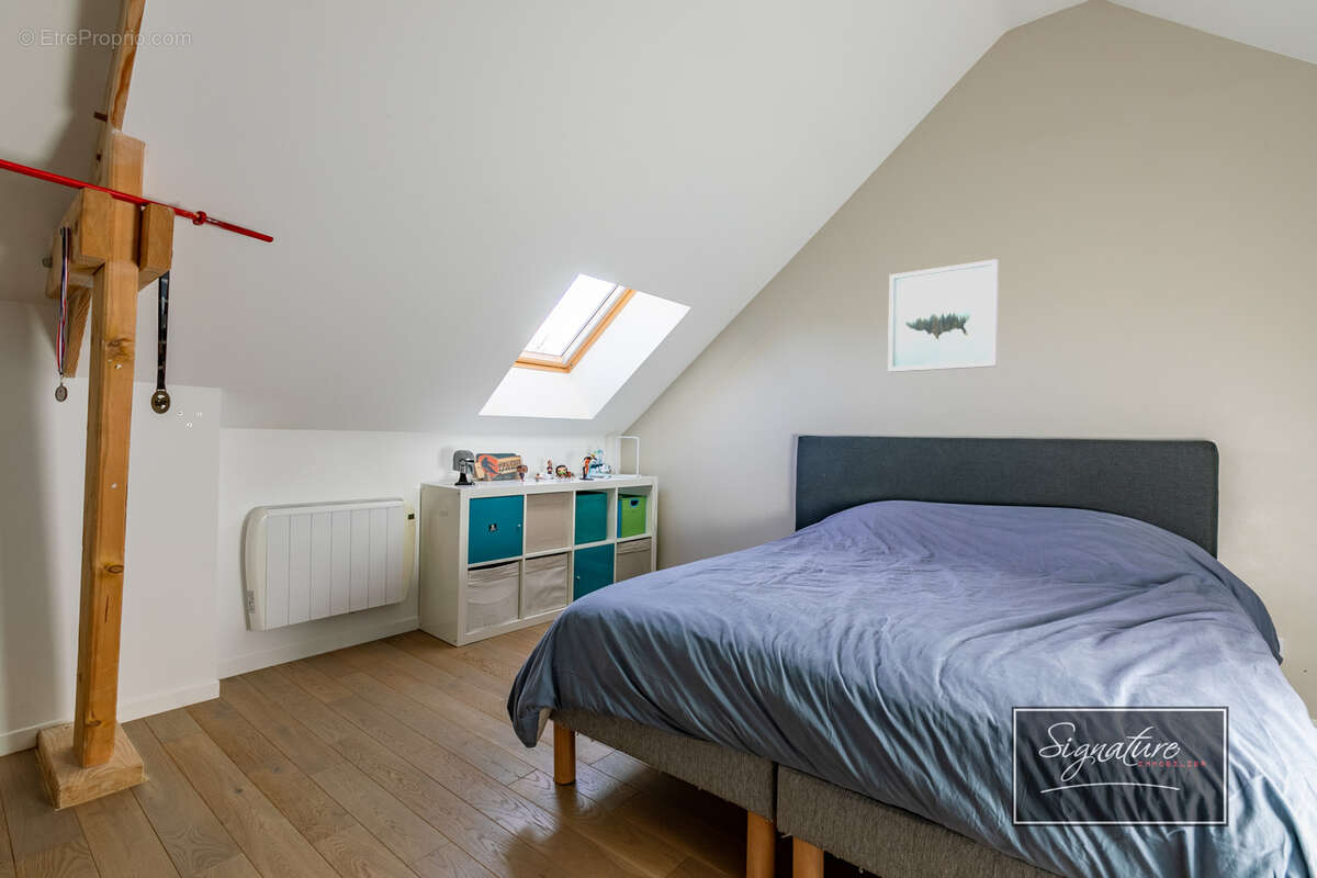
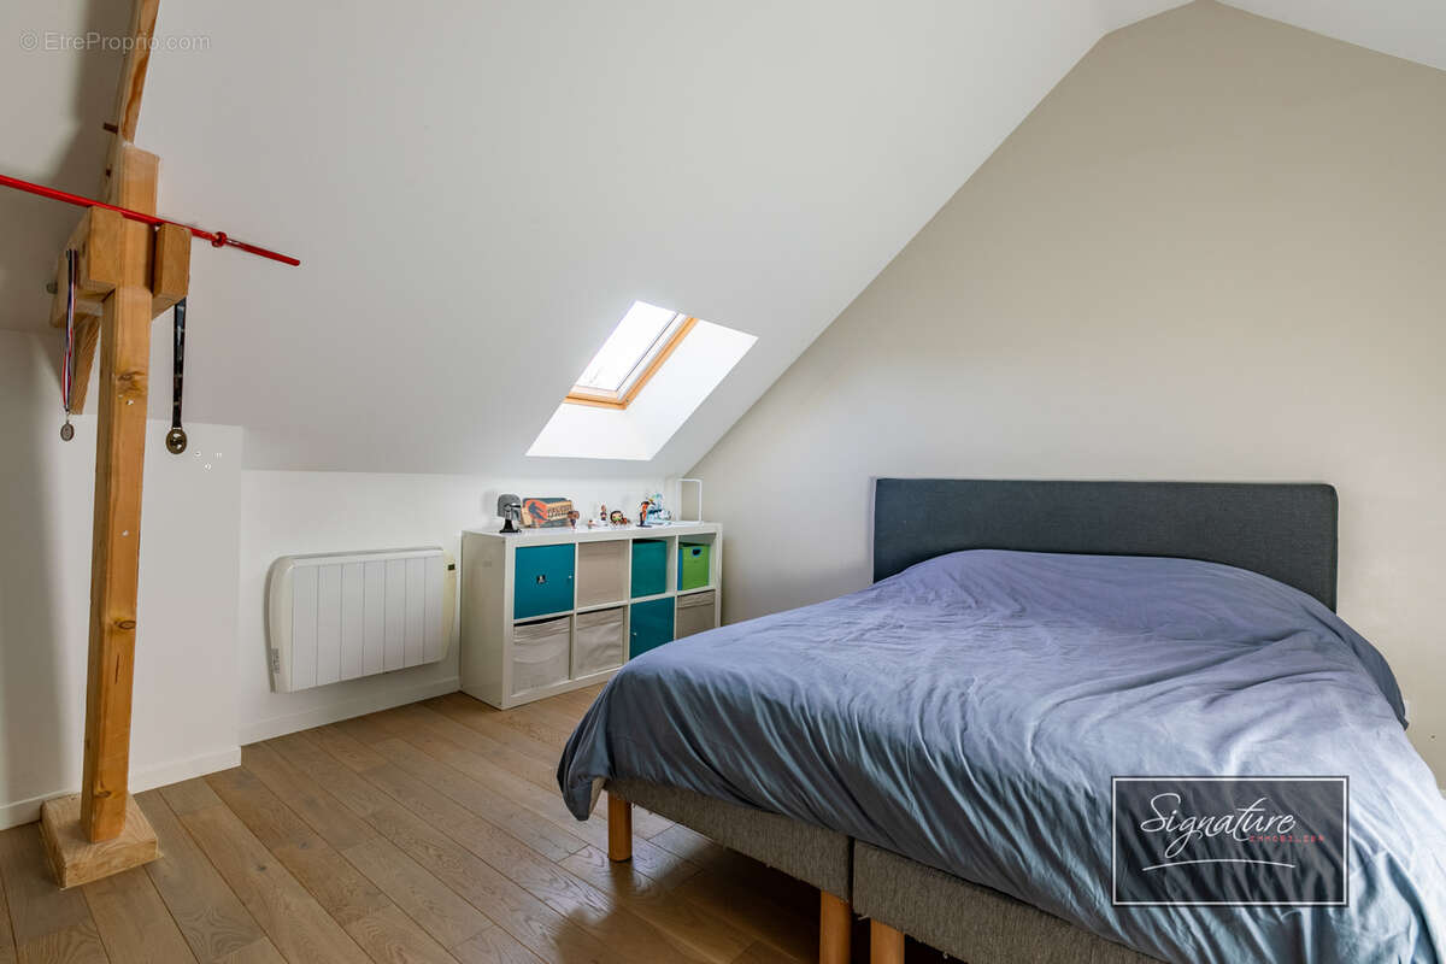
- wall art [887,258,1000,373]
